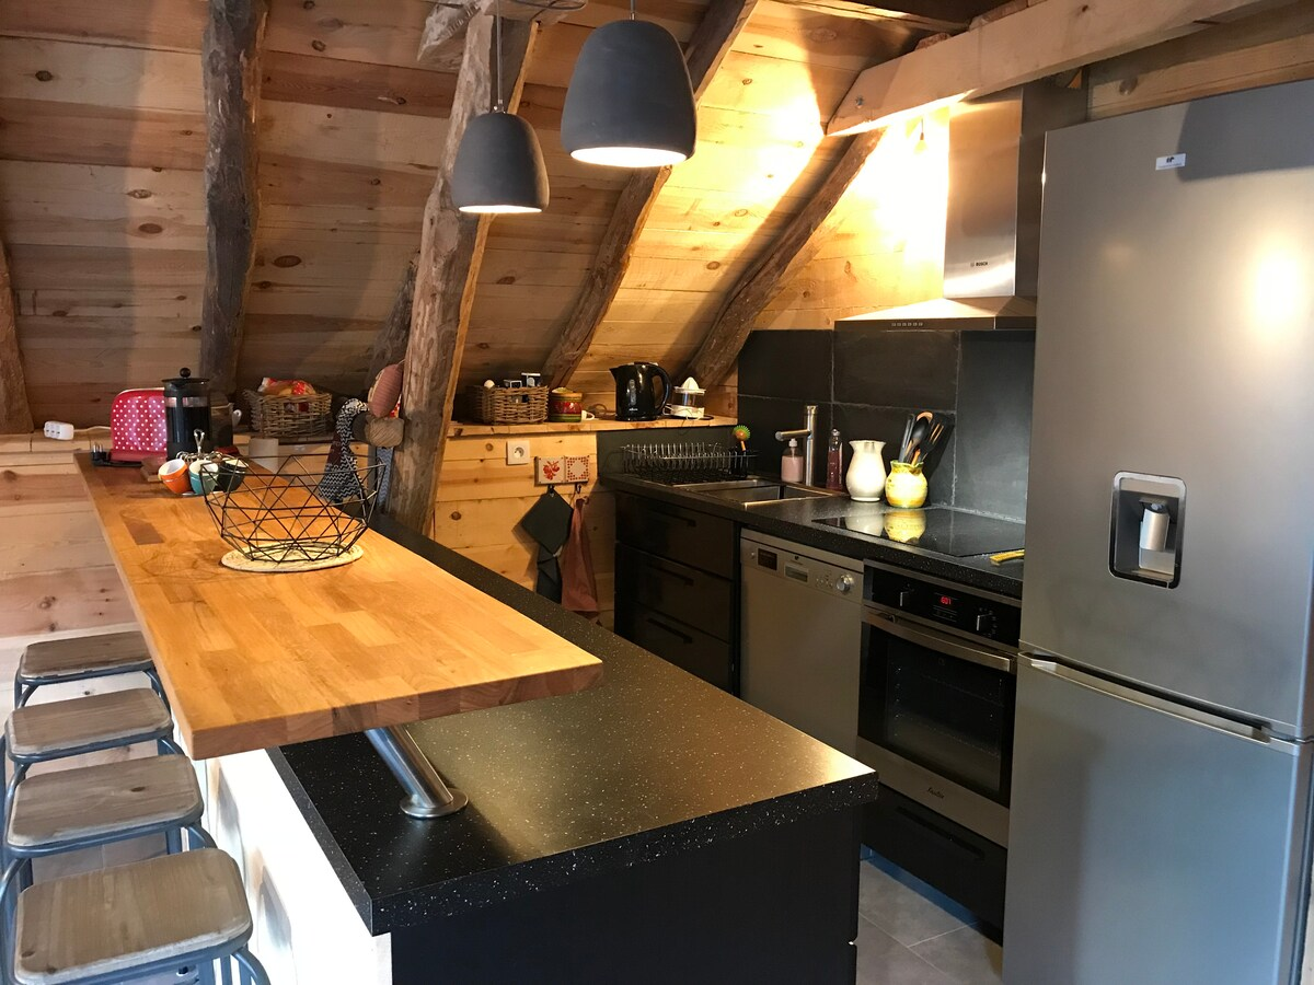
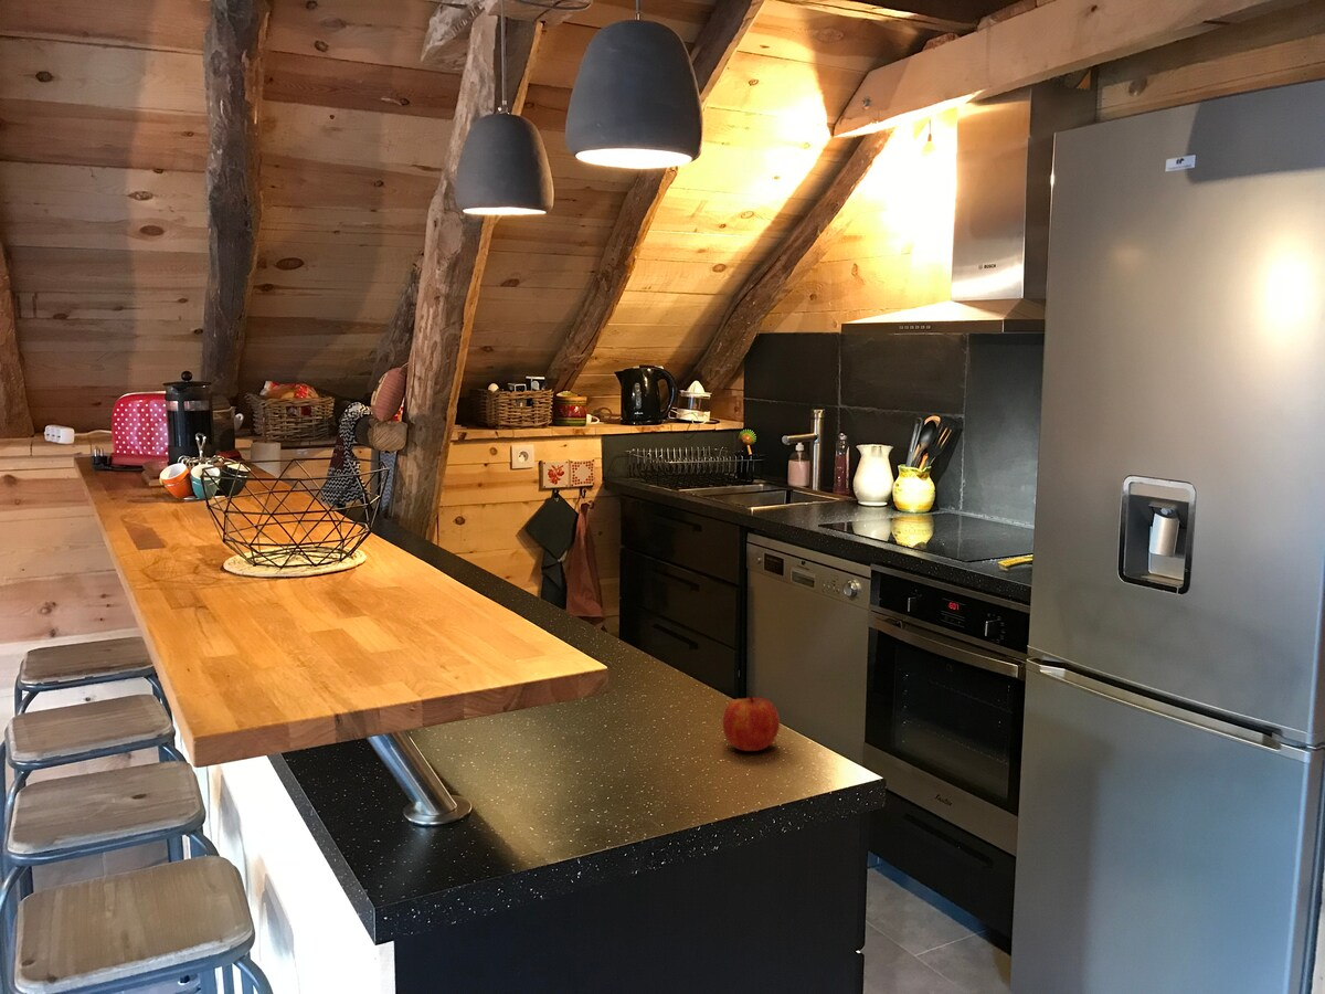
+ fruit [722,695,781,752]
